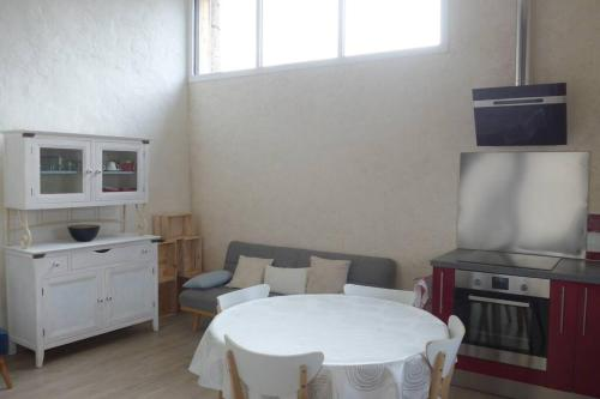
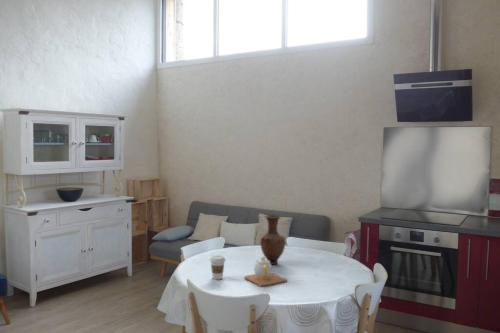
+ coffee cup [209,254,227,280]
+ vase [259,214,286,265]
+ teapot [243,255,288,287]
